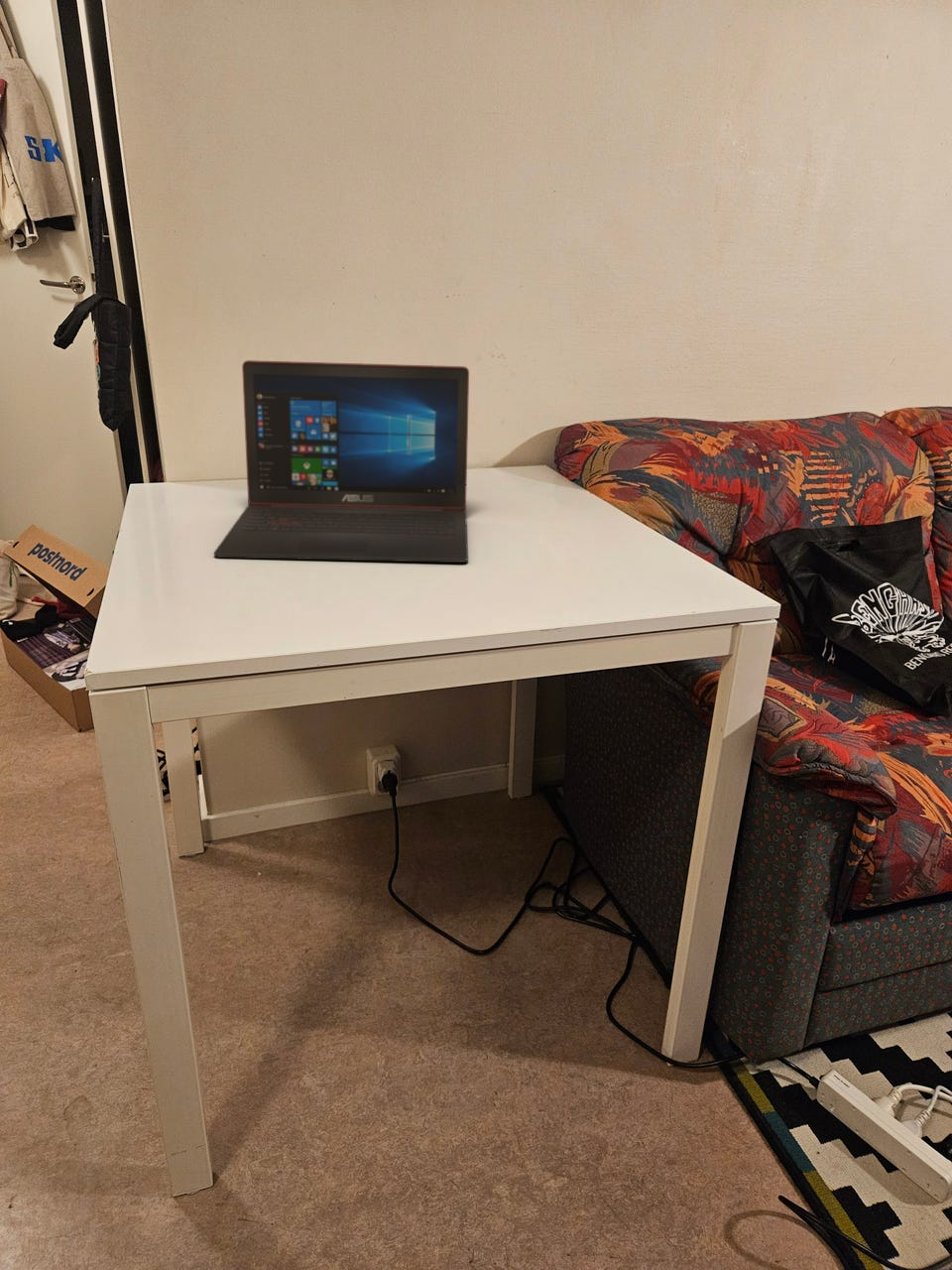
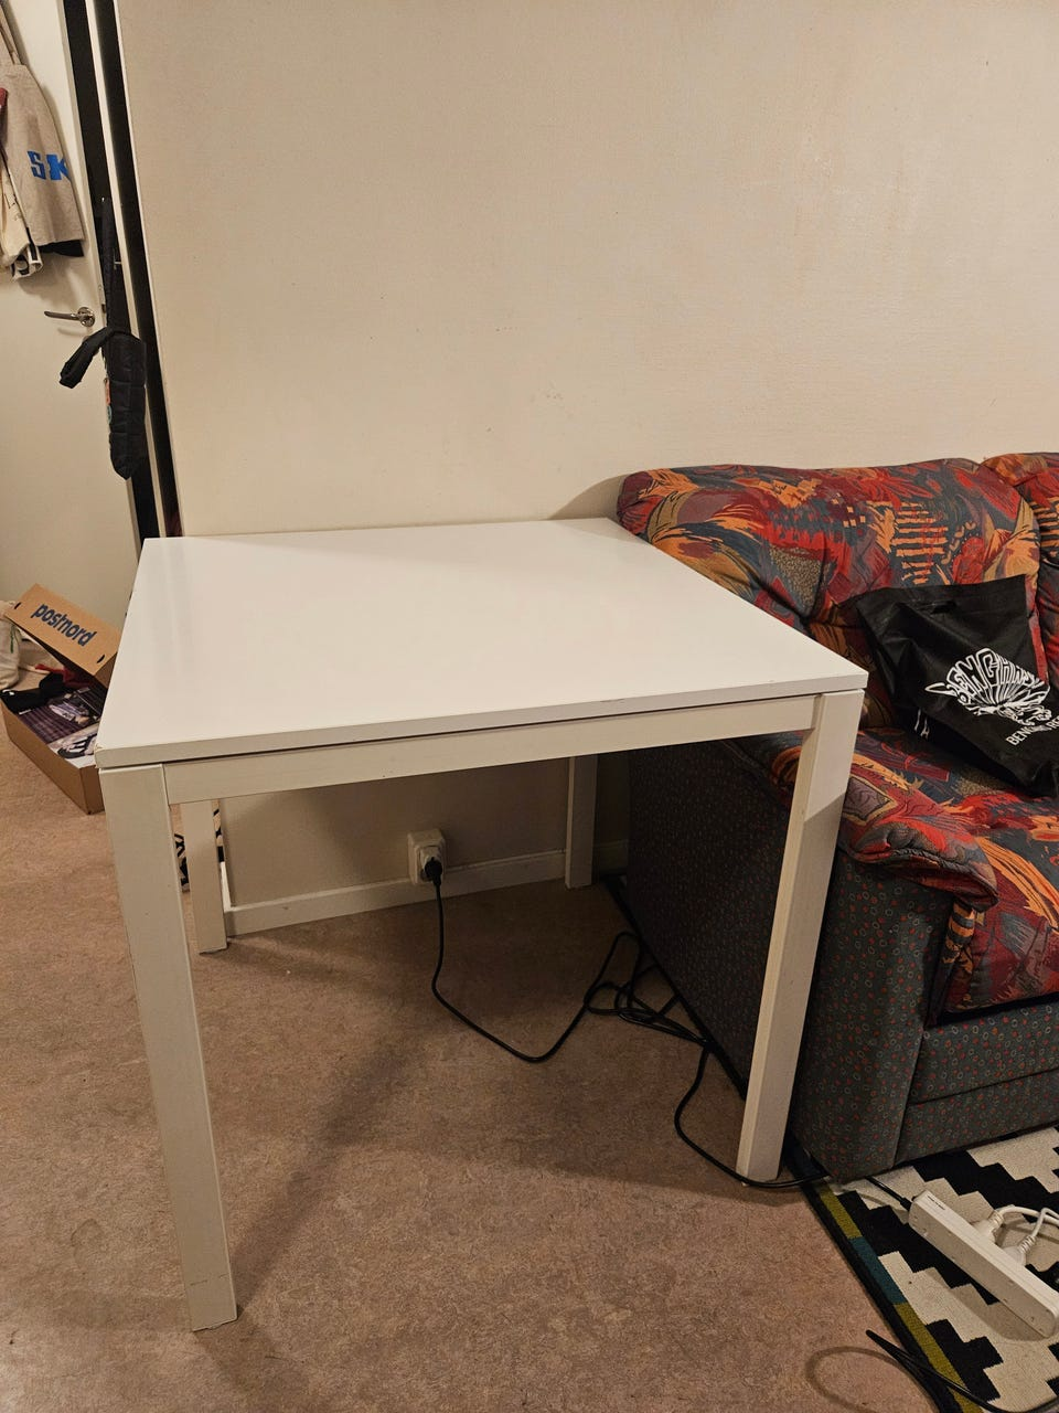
- laptop [213,359,470,564]
